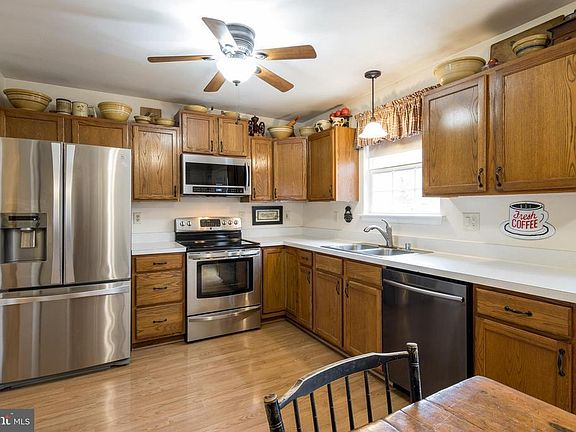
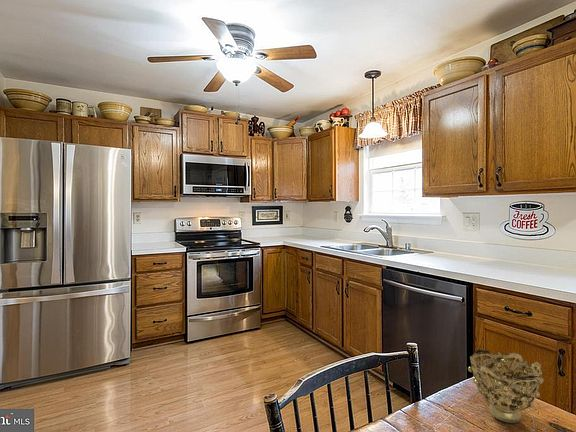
+ decorative bowl [467,348,545,424]
